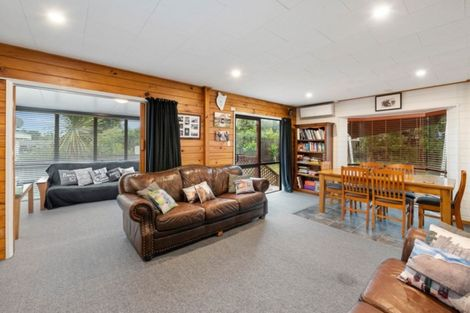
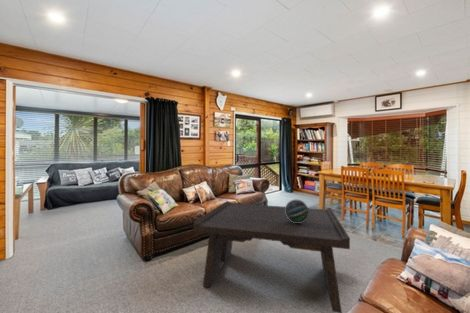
+ coffee table [193,200,351,313]
+ decorative sphere [285,199,309,223]
